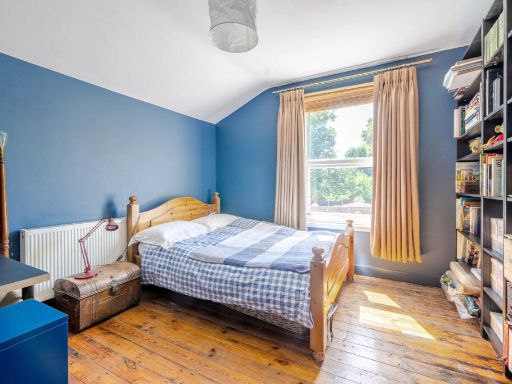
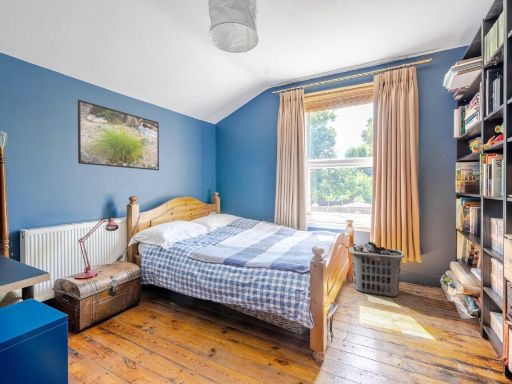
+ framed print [77,99,160,171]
+ clothes hamper [348,241,406,298]
